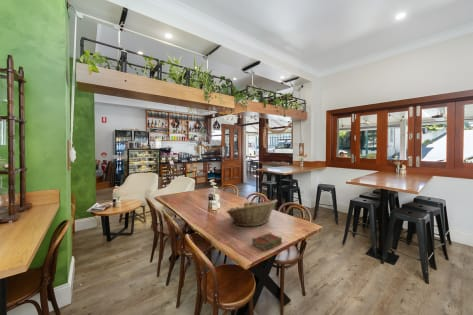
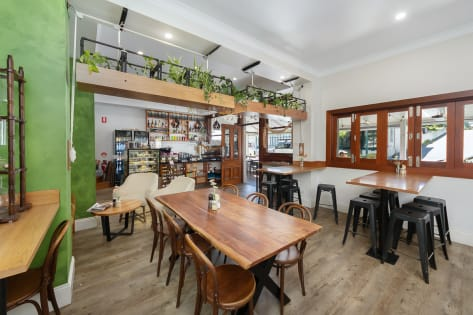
- book [251,232,283,251]
- fruit basket [225,198,278,227]
